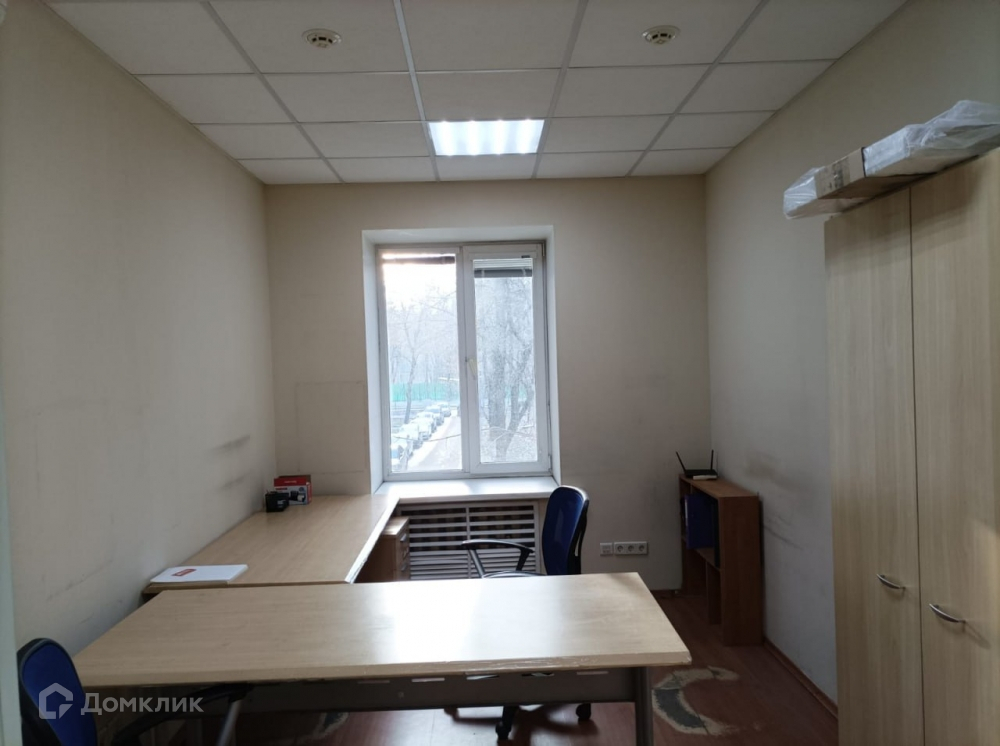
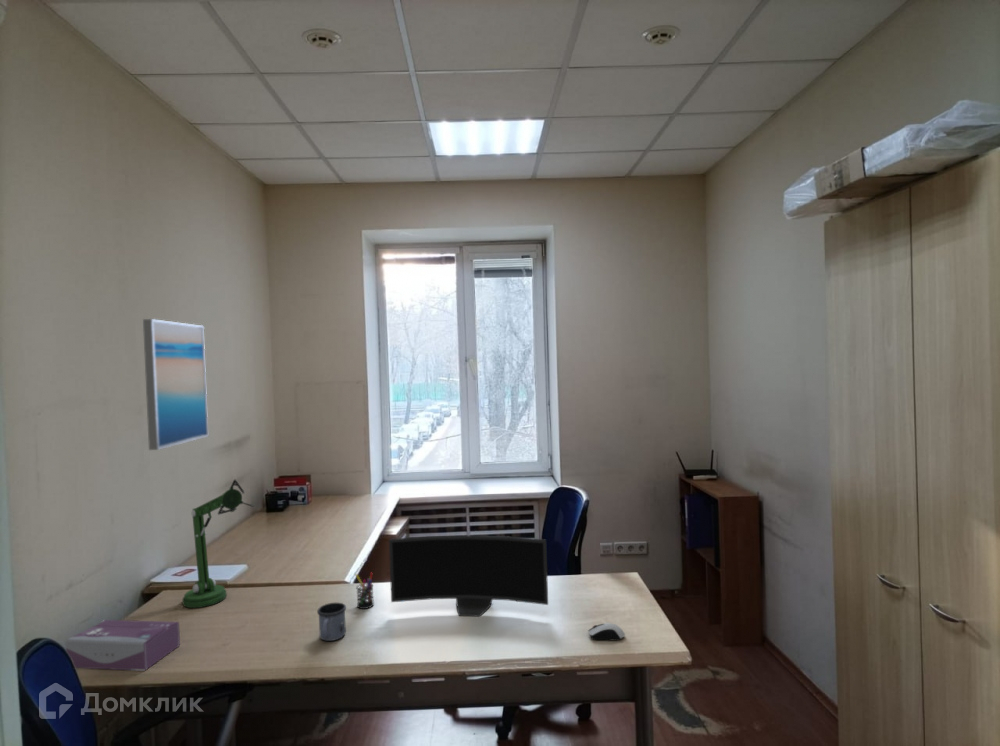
+ desk lamp [182,478,255,609]
+ monitor [388,534,549,618]
+ computer mouse [587,622,626,642]
+ wall art [142,318,209,451]
+ pen holder [355,572,375,610]
+ mug [316,602,347,642]
+ tissue box [65,619,181,672]
